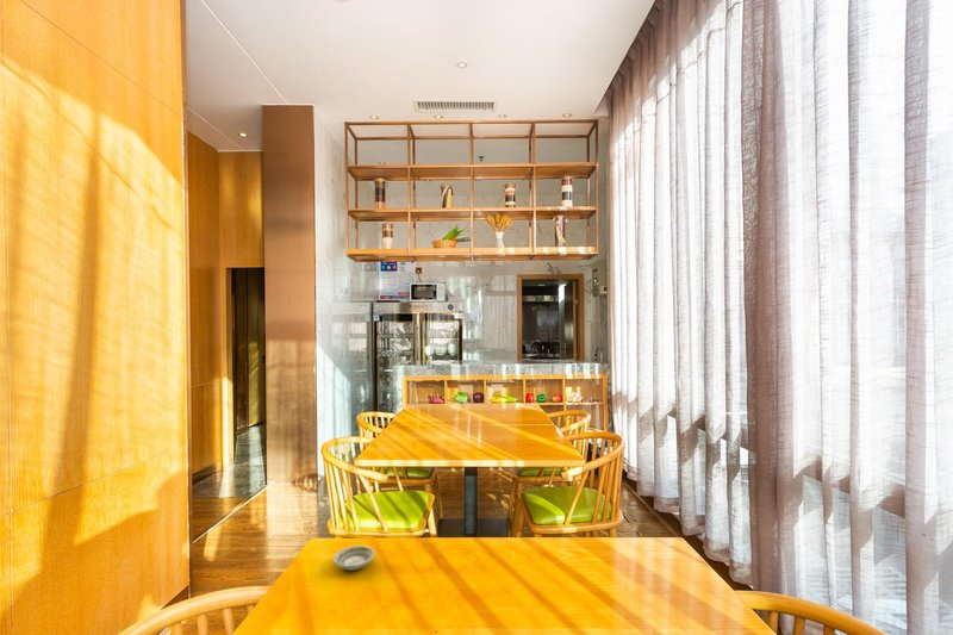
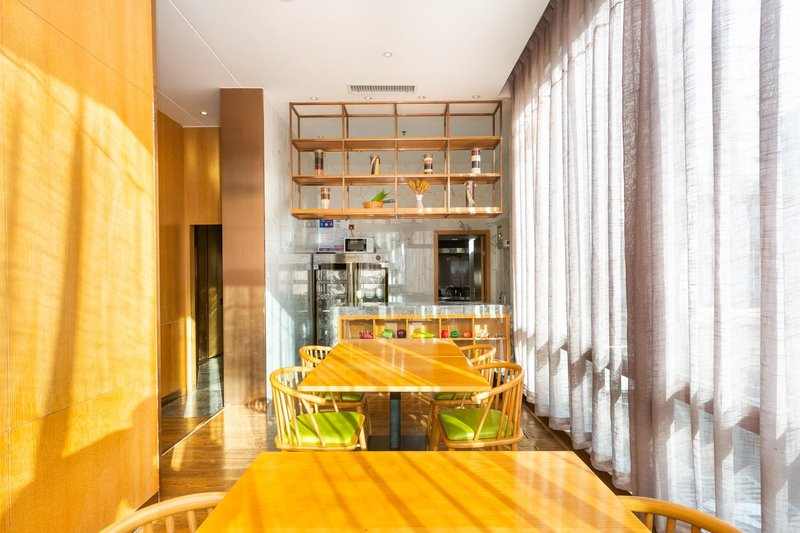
- saucer [332,544,376,572]
